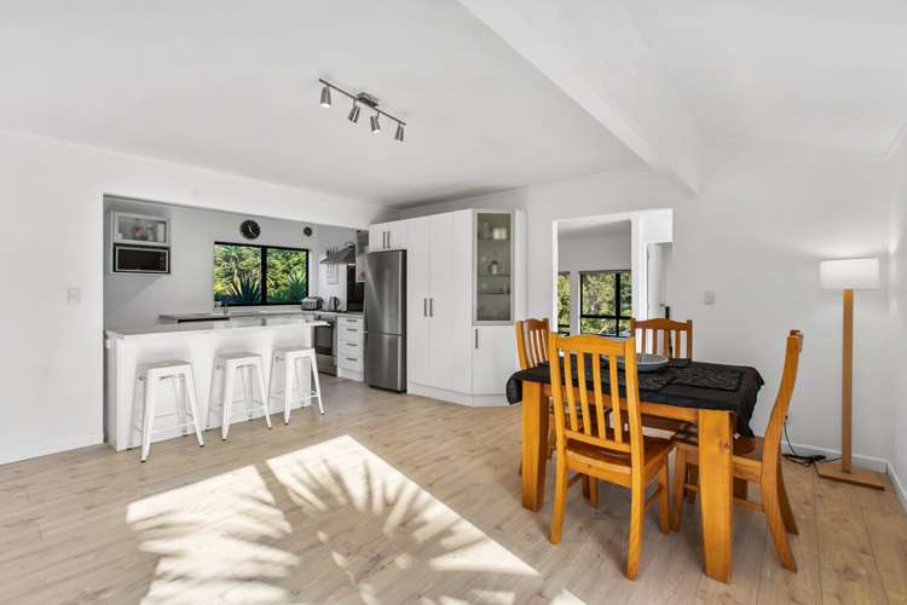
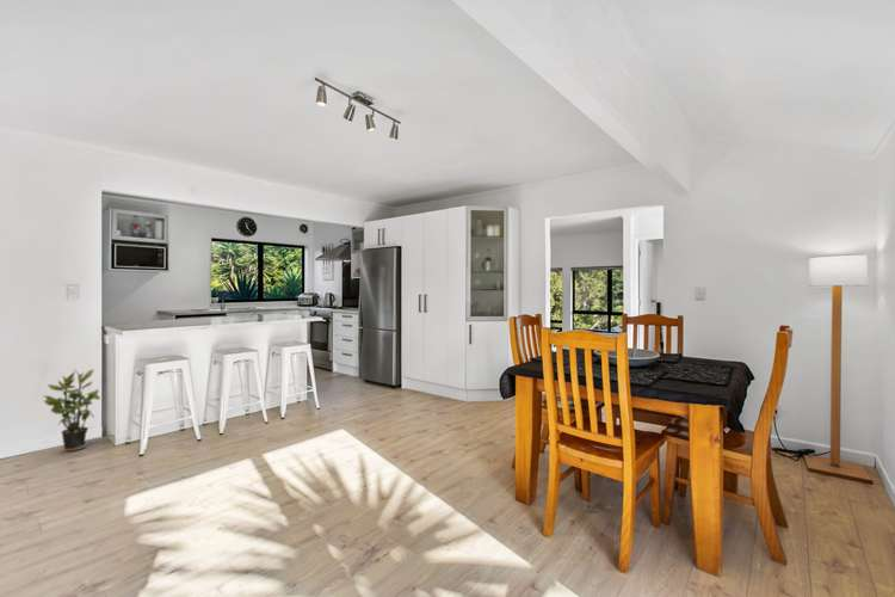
+ potted plant [43,368,101,453]
